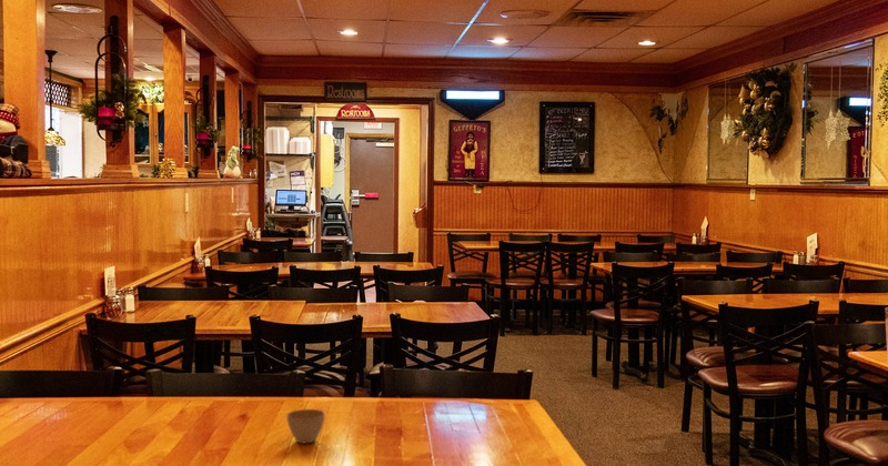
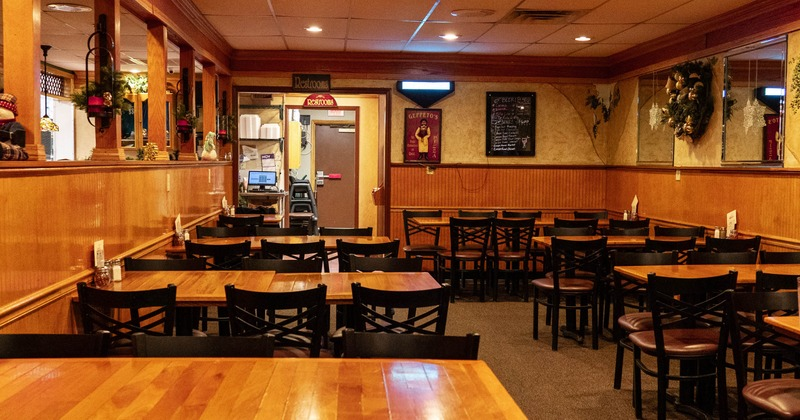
- flower pot [285,408,326,444]
